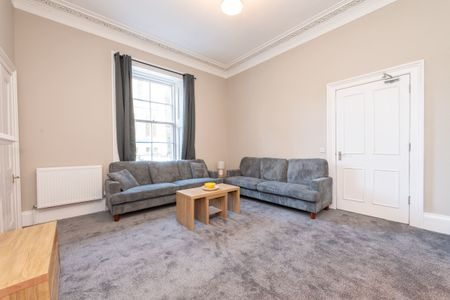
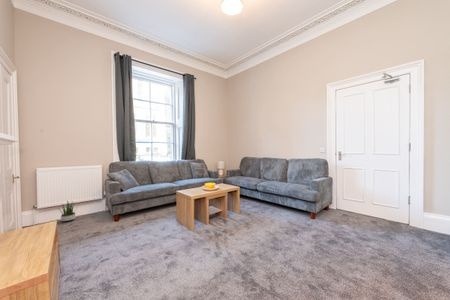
+ potted plant [58,199,79,222]
